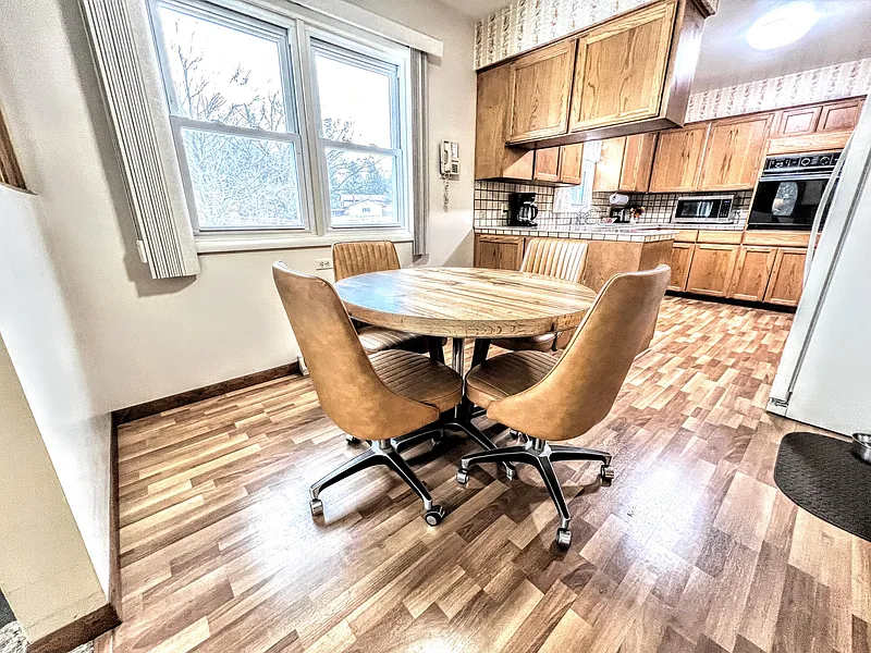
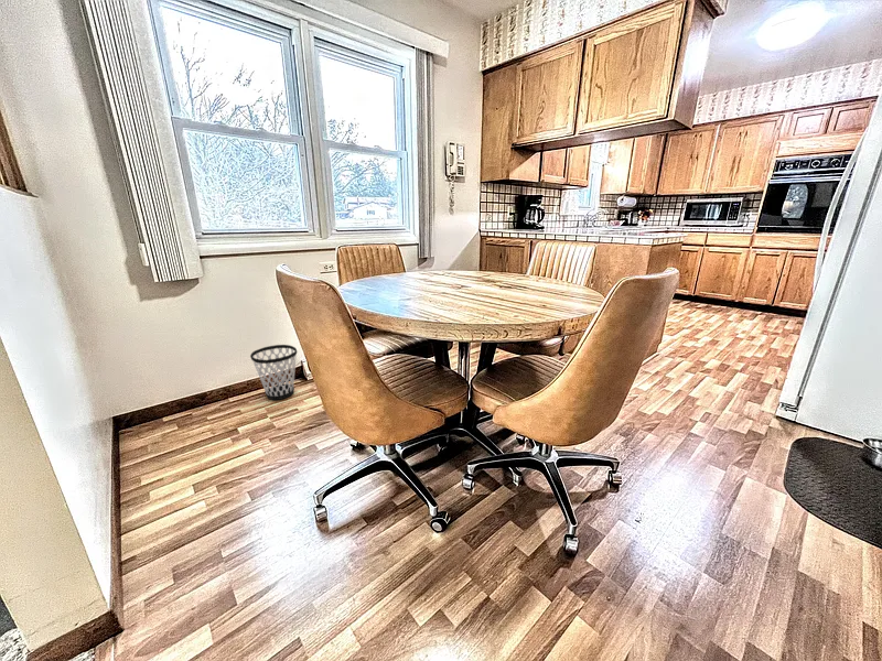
+ wastebasket [249,344,298,401]
